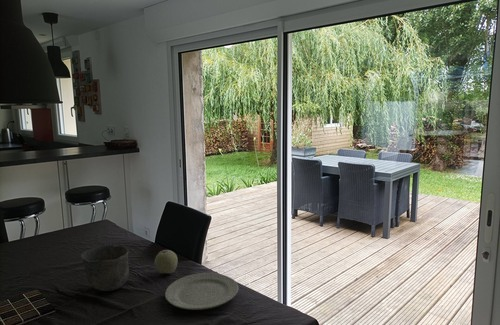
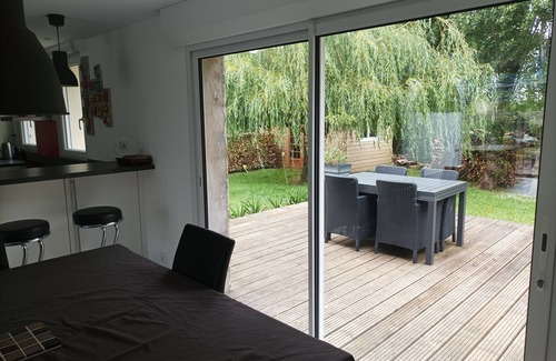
- chinaware [164,272,239,311]
- cup [80,244,130,292]
- fruit [154,249,179,275]
